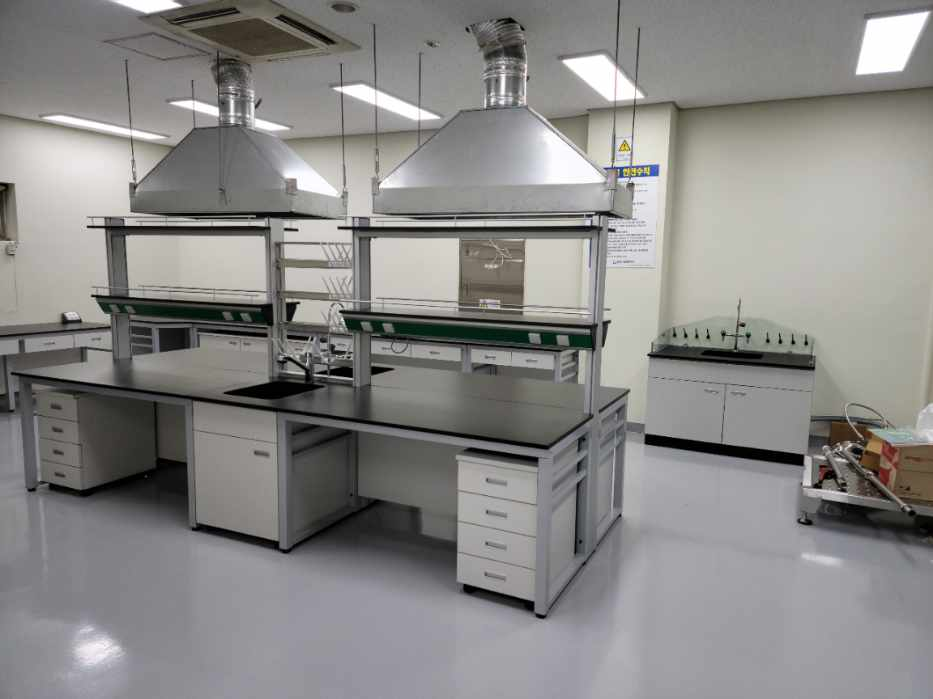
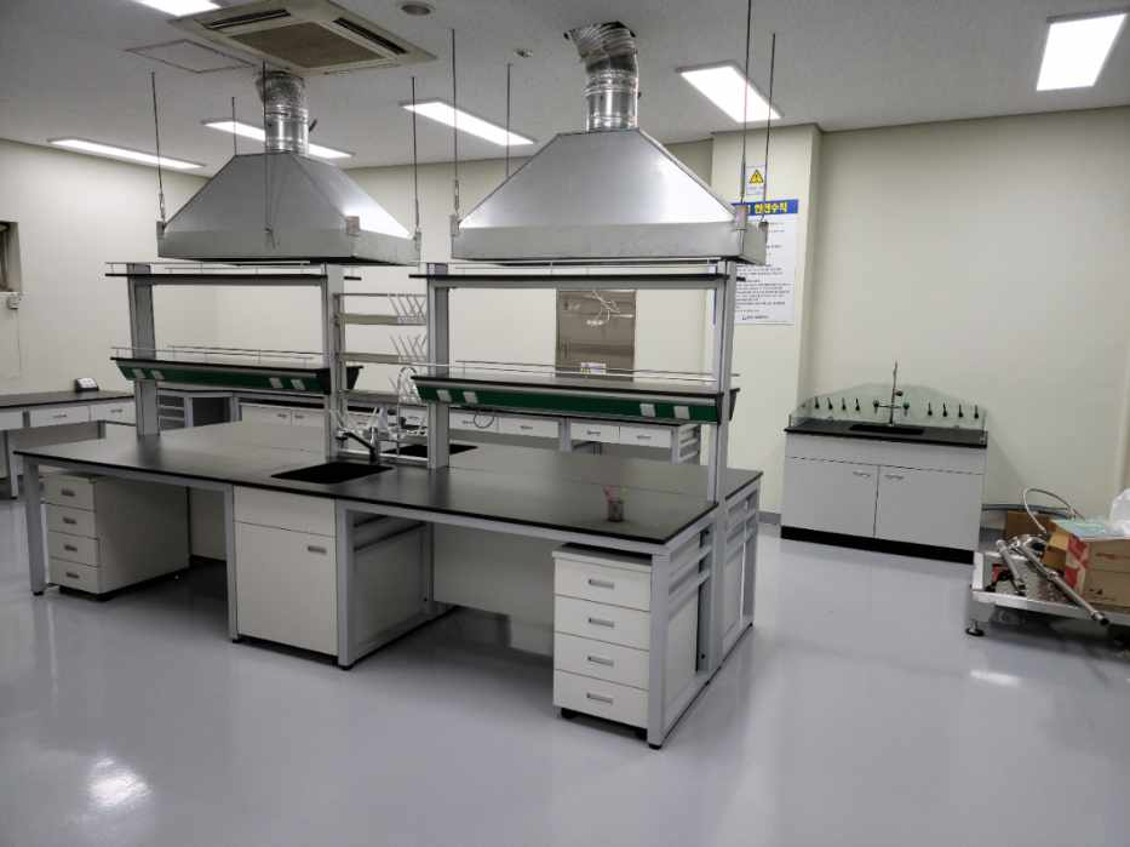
+ pen holder [602,485,627,522]
